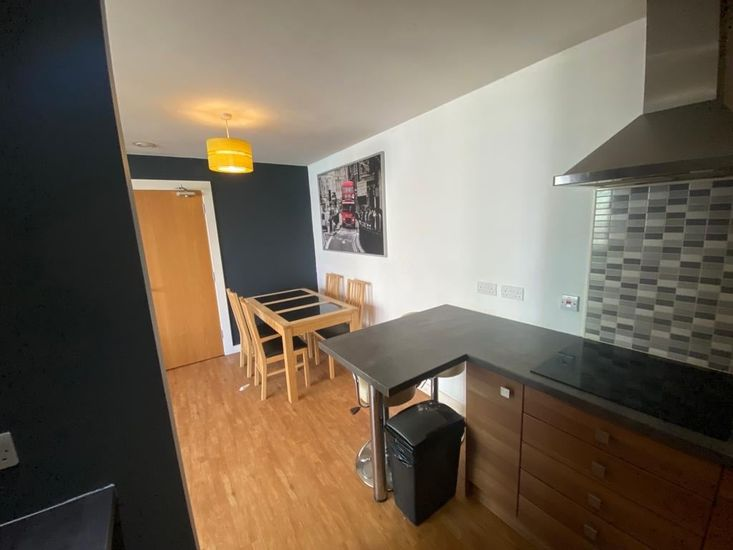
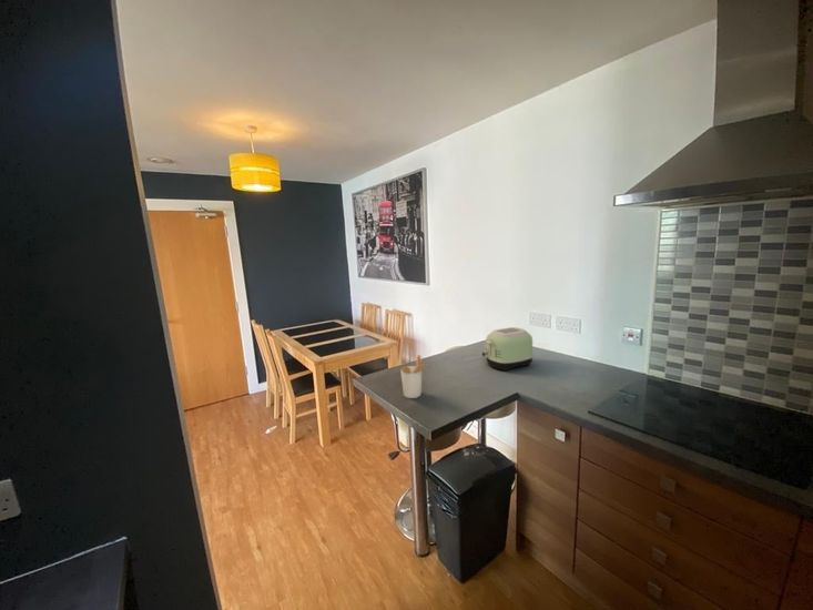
+ utensil holder [399,354,431,399]
+ toaster [481,326,535,372]
